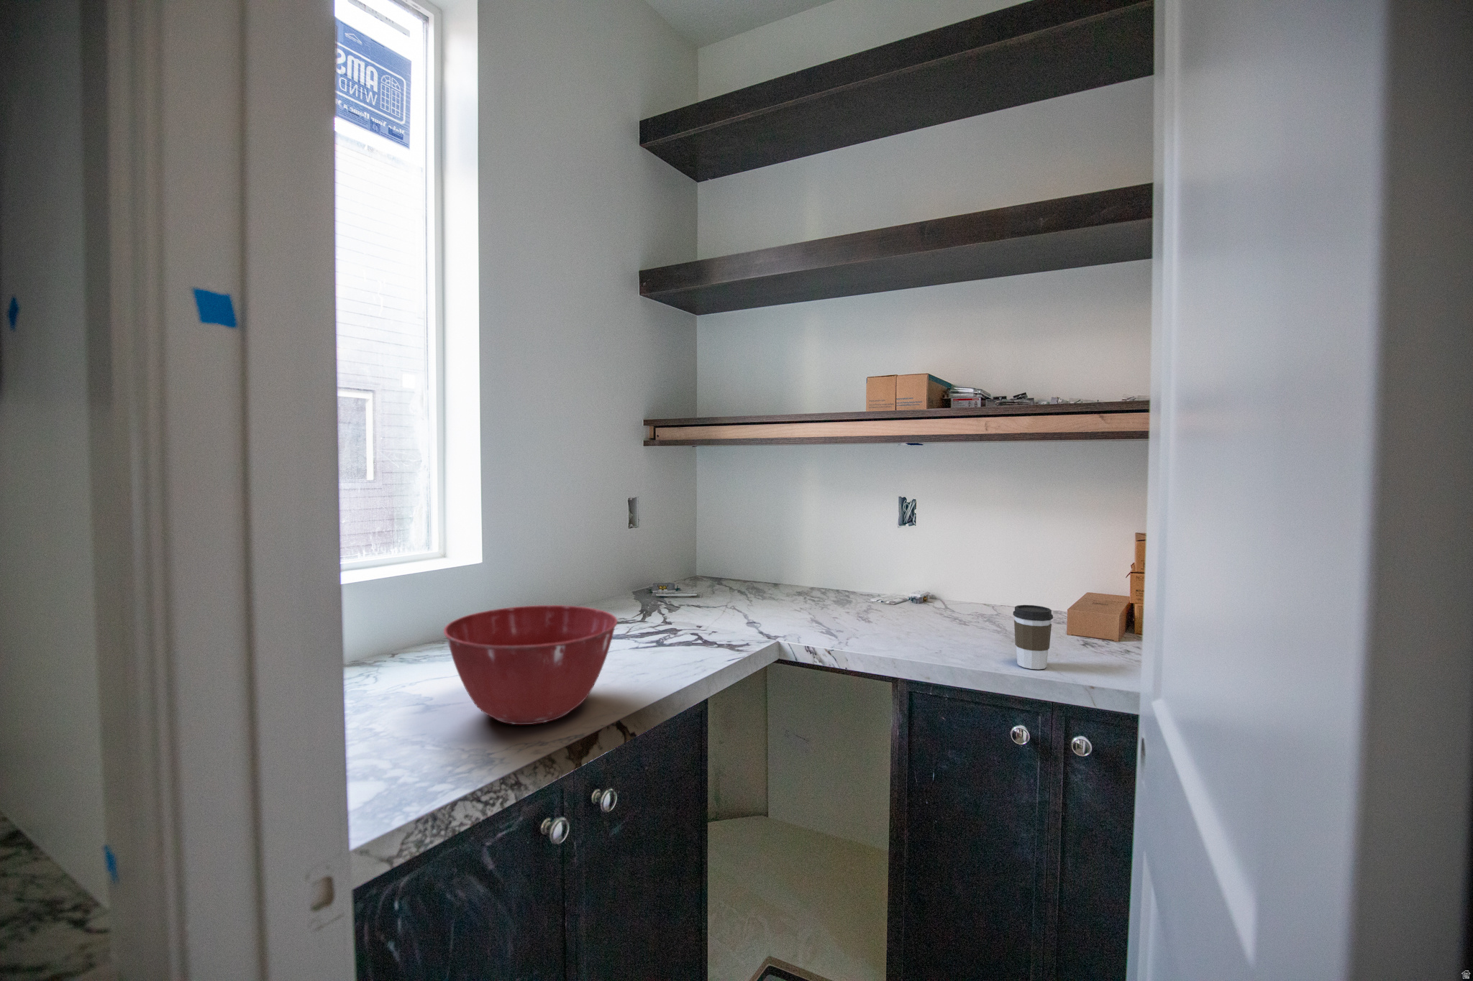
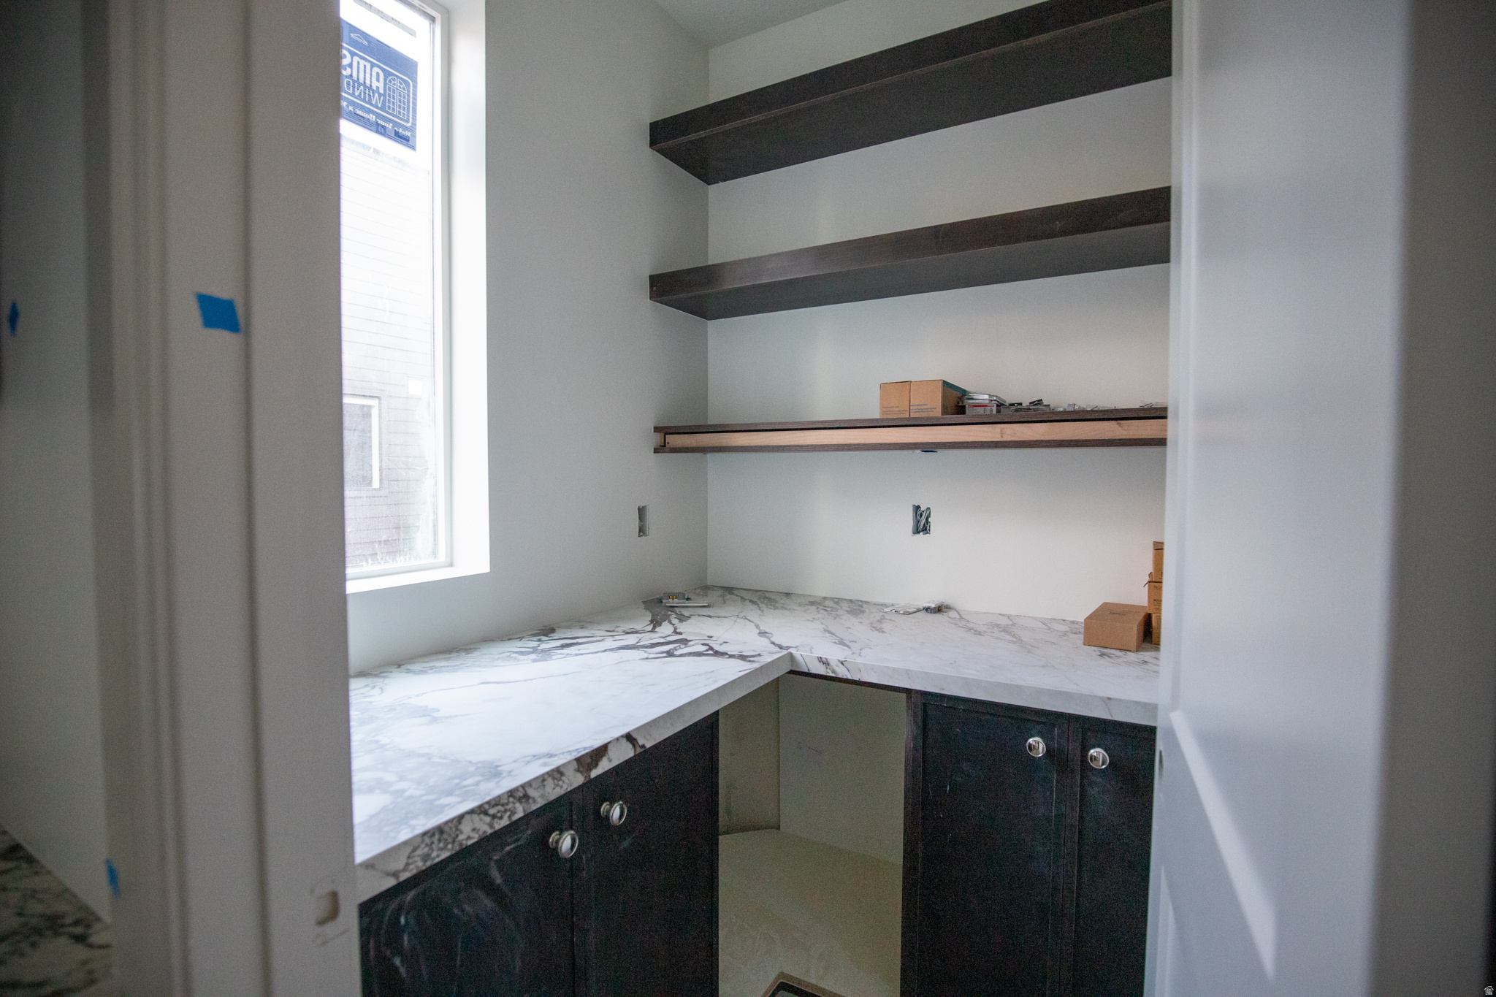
- mixing bowl [444,604,619,725]
- coffee cup [1013,604,1054,670]
